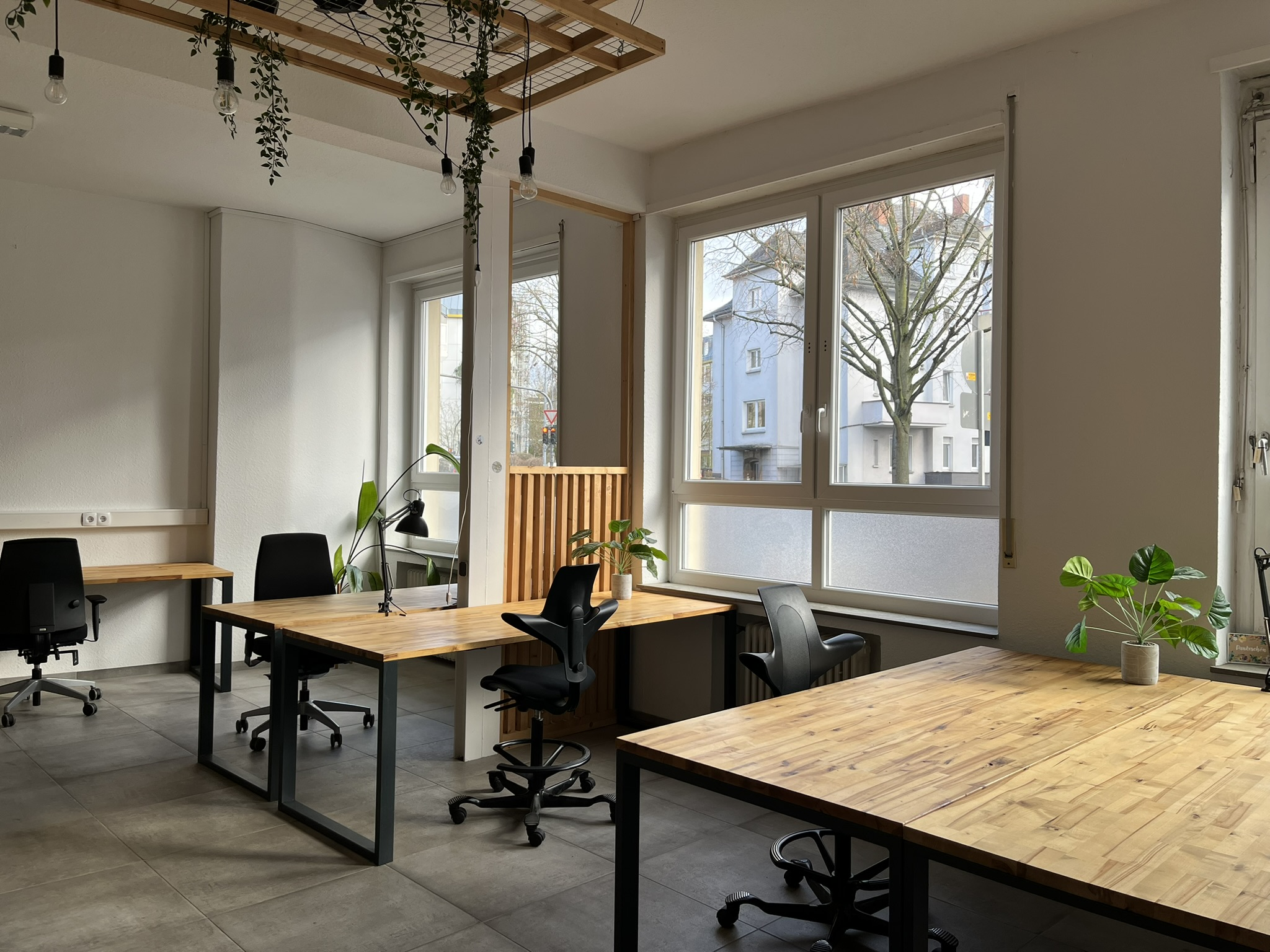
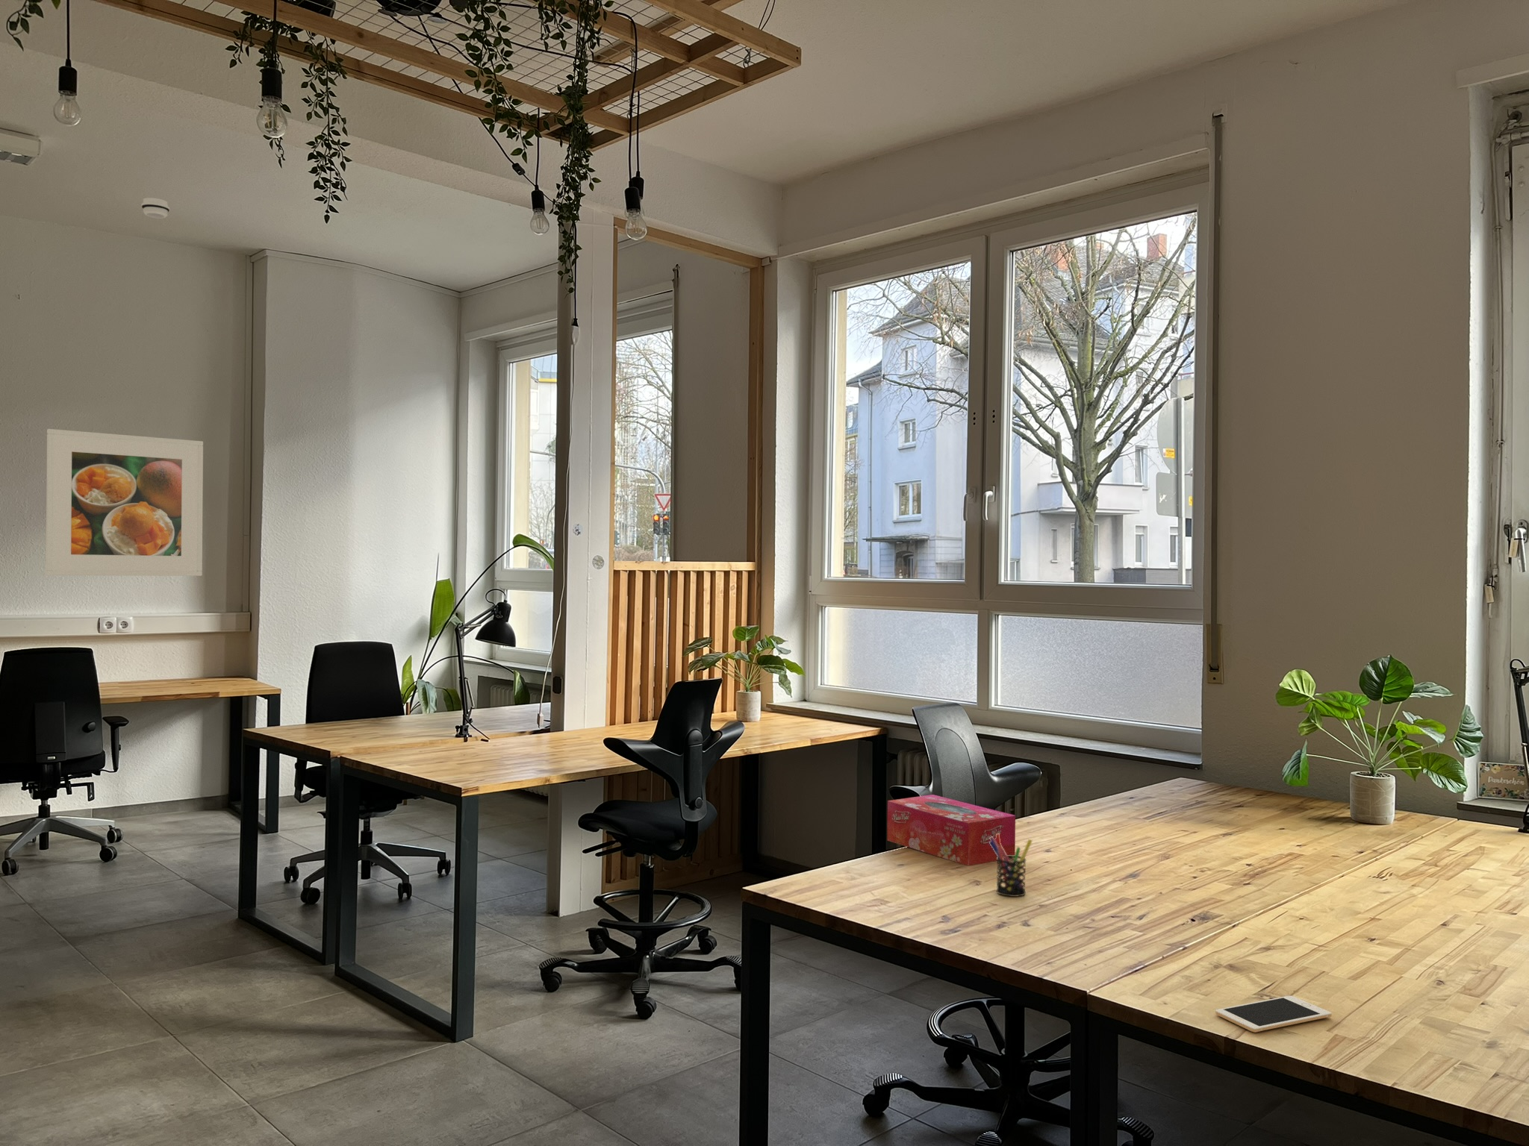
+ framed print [46,429,203,577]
+ smoke detector [141,197,170,219]
+ tissue box [886,793,1016,867]
+ cell phone [1215,996,1333,1033]
+ pen holder [990,833,1033,898]
